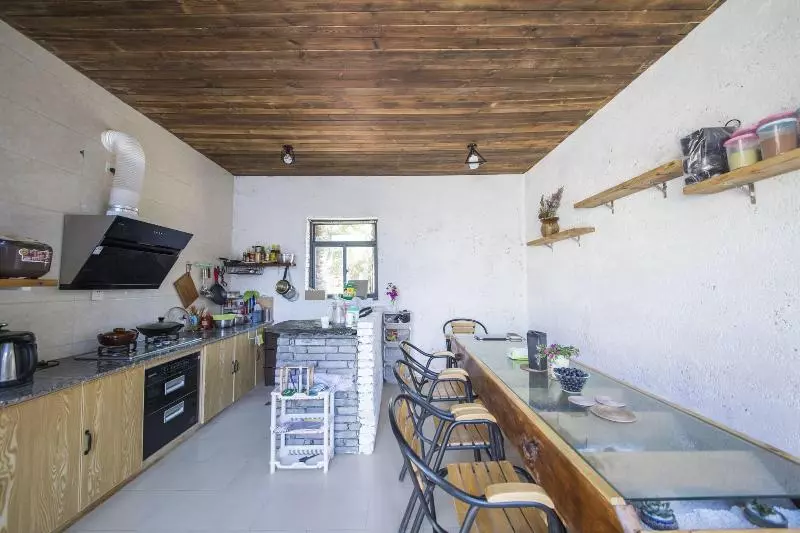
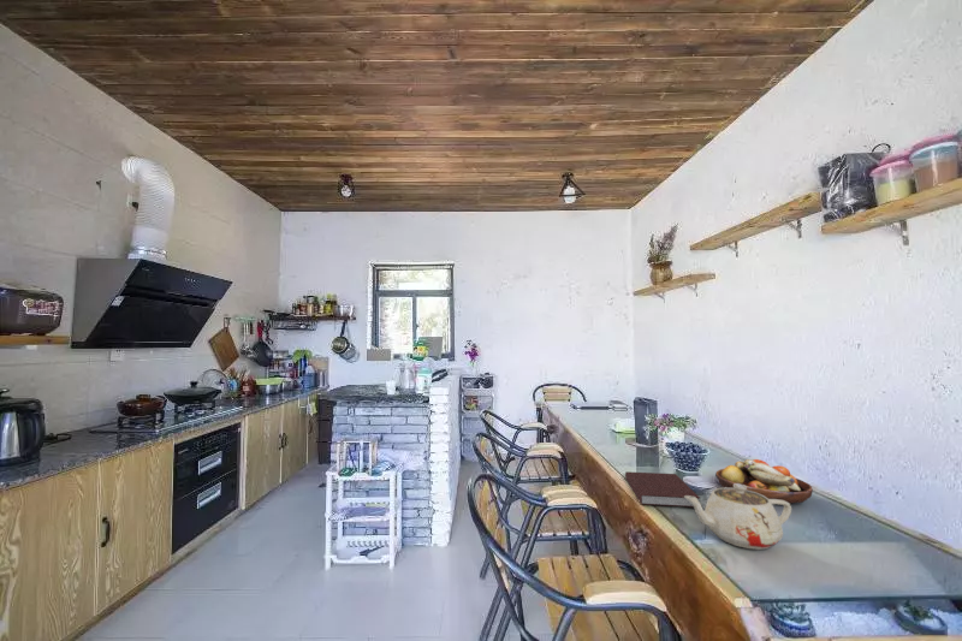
+ notebook [624,470,701,509]
+ teapot [684,483,792,551]
+ fruit bowl [714,458,814,506]
